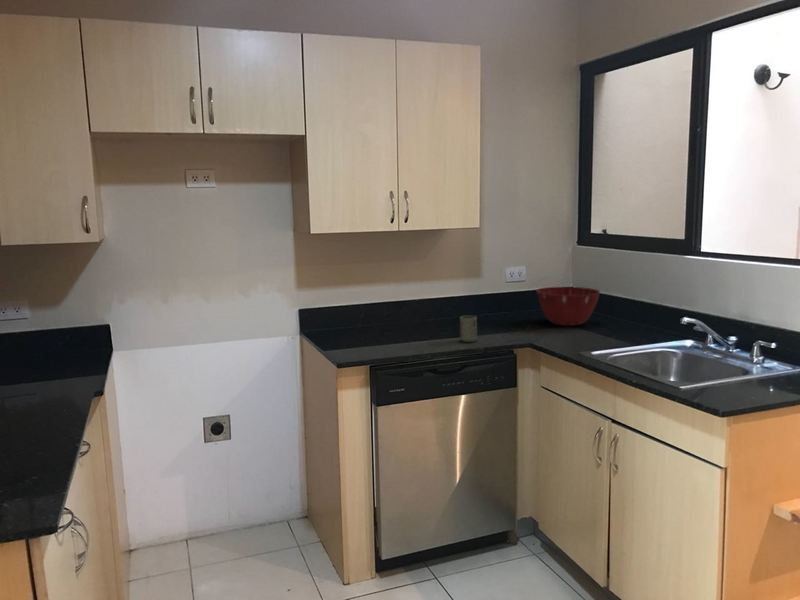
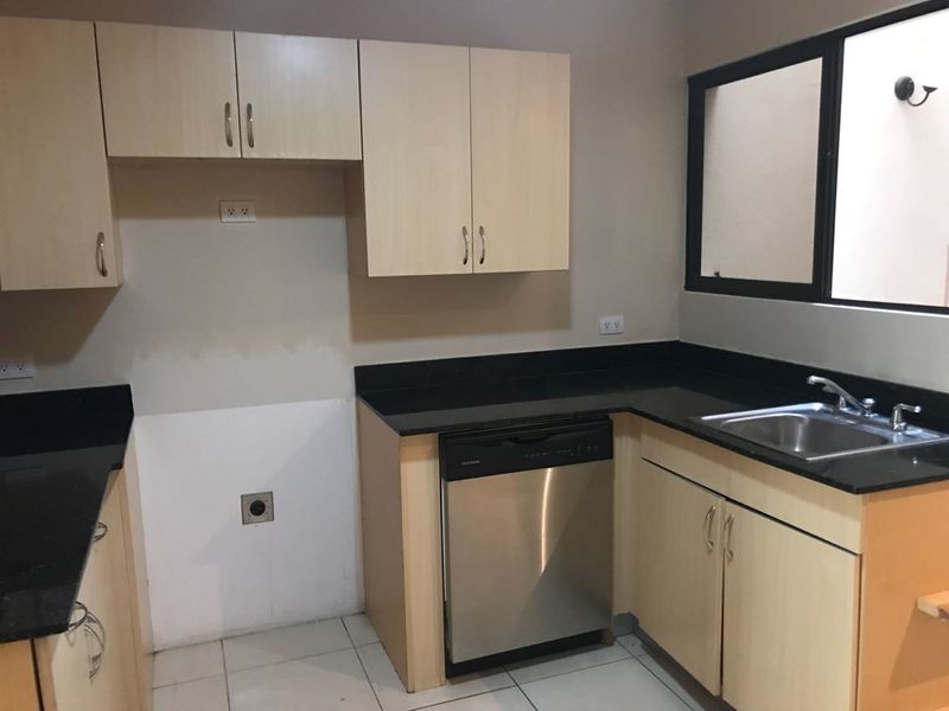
- mixing bowl [535,286,601,327]
- cup [459,315,478,343]
